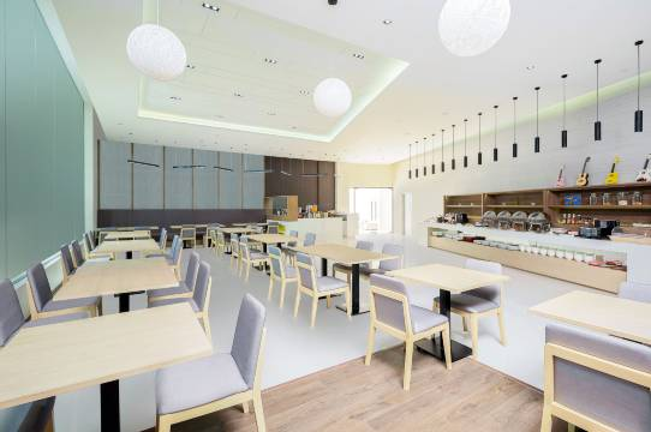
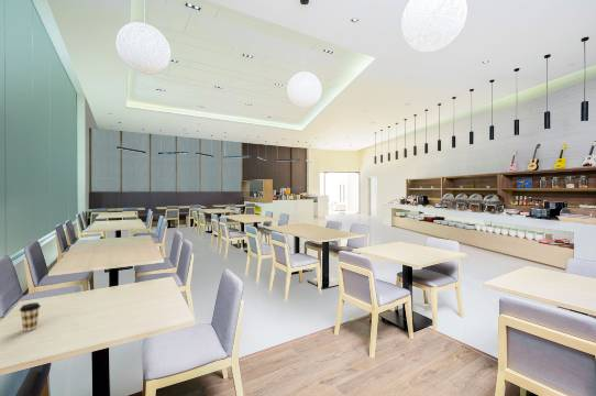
+ coffee cup [19,301,42,332]
